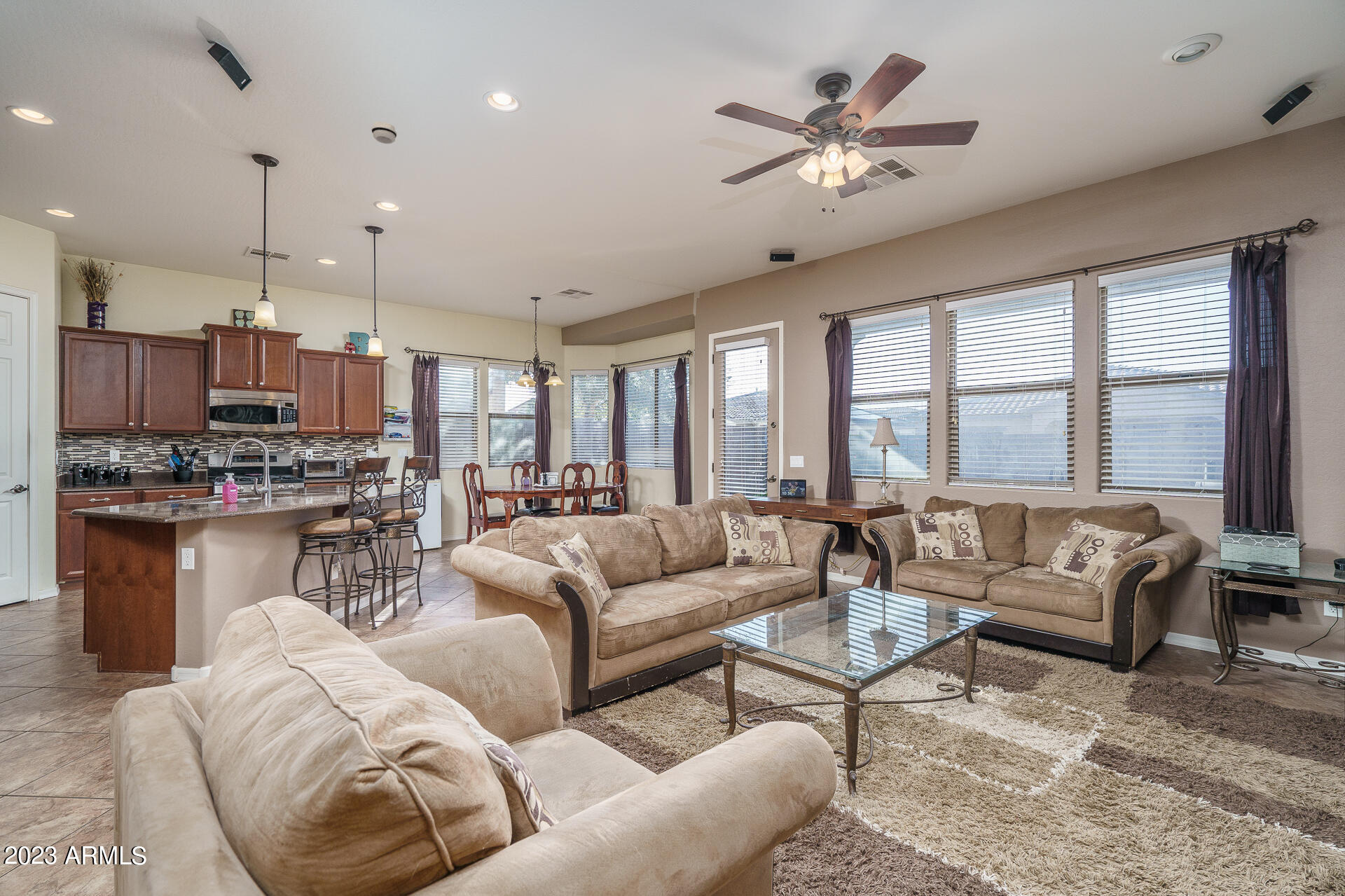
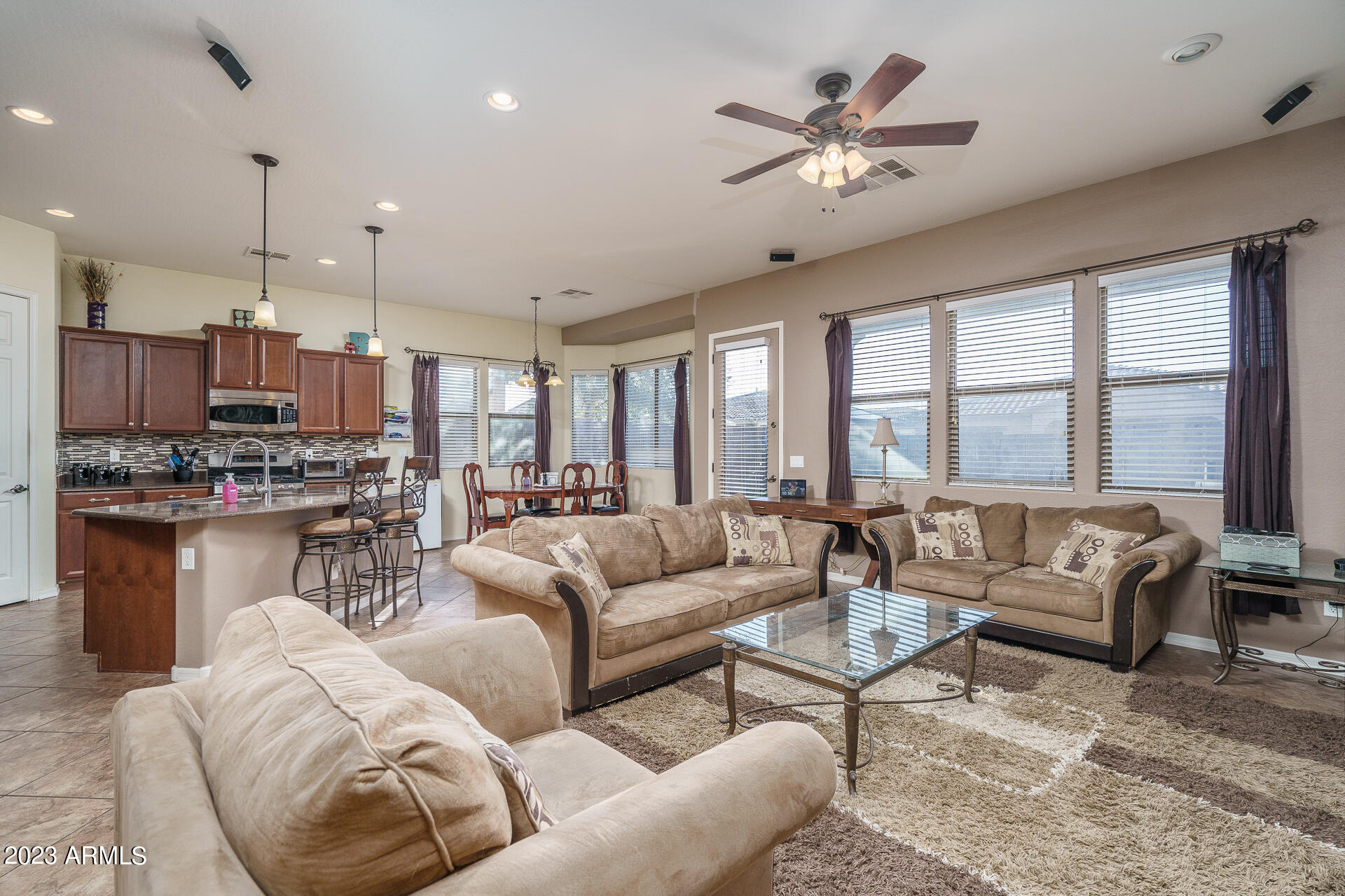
- smoke detector [371,121,397,144]
